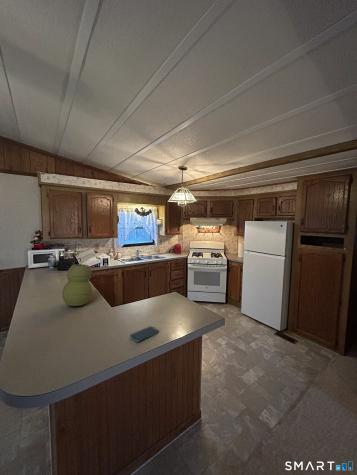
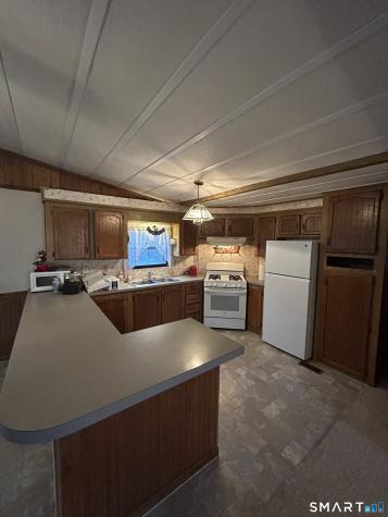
- smartphone [129,325,159,343]
- vase [61,263,93,307]
